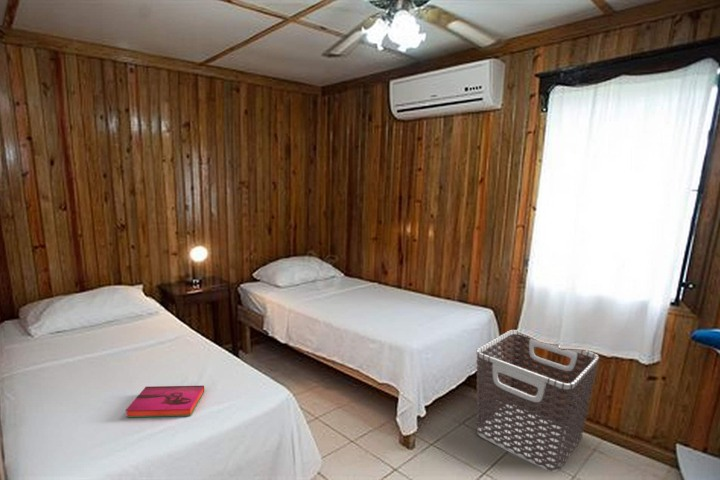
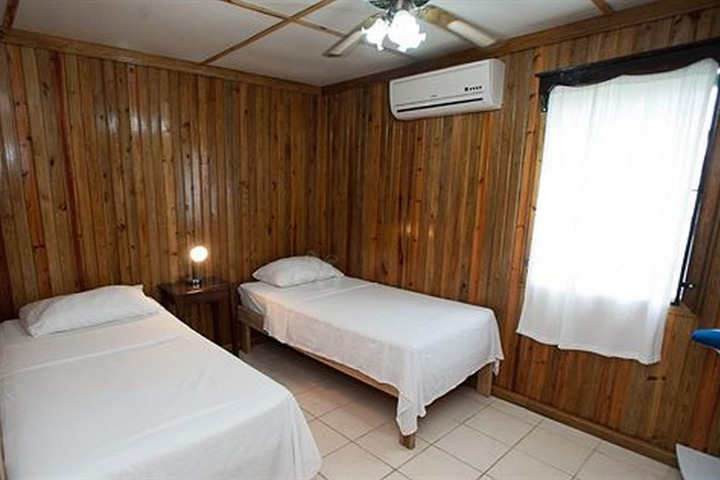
- hardback book [125,385,205,418]
- clothes hamper [476,329,600,473]
